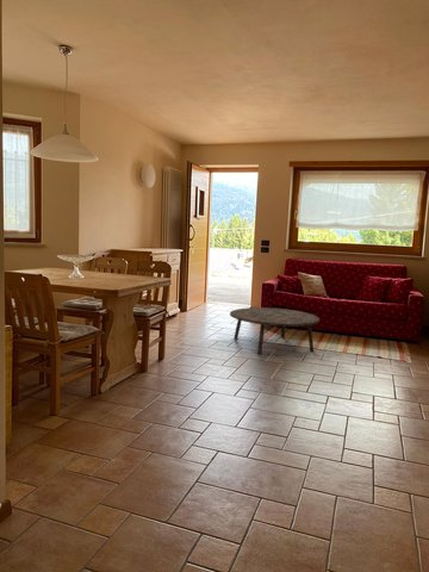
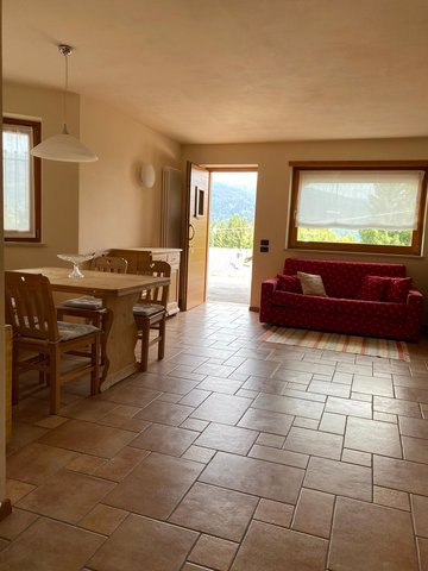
- coffee table [229,306,321,355]
